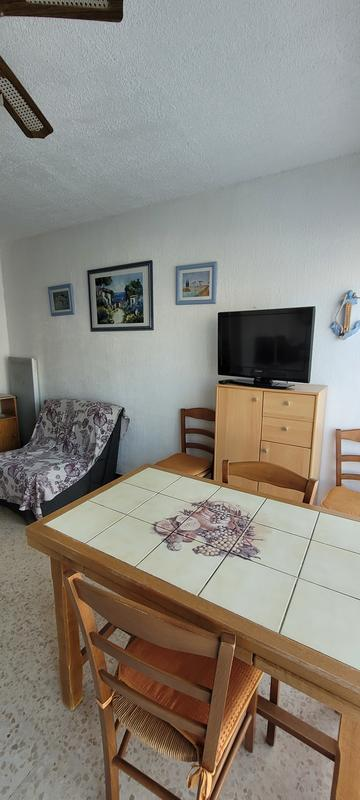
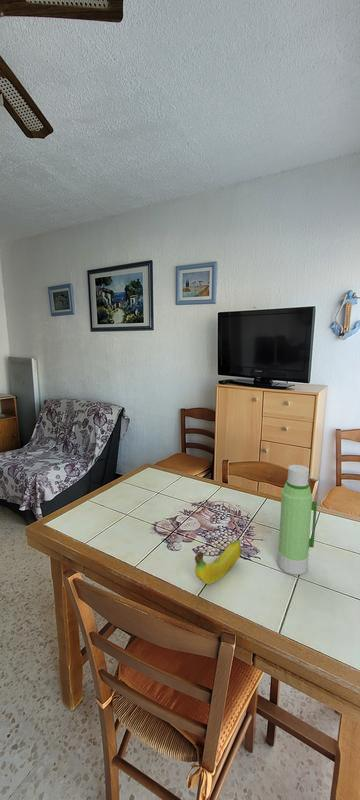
+ fruit [194,539,242,585]
+ water bottle [277,464,318,576]
